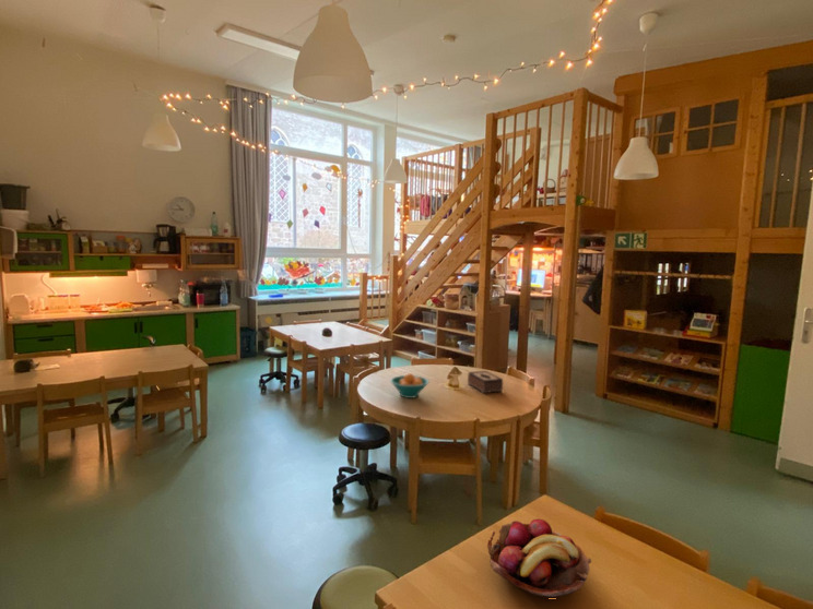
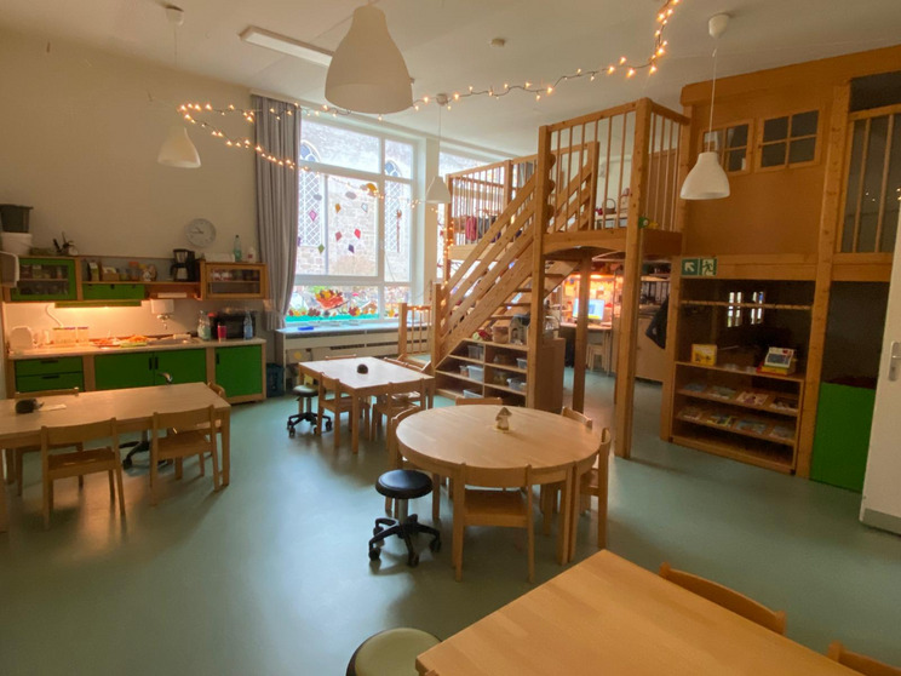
- fruit bowl [389,372,431,399]
- tissue box [467,370,504,394]
- fruit basket [486,517,592,598]
